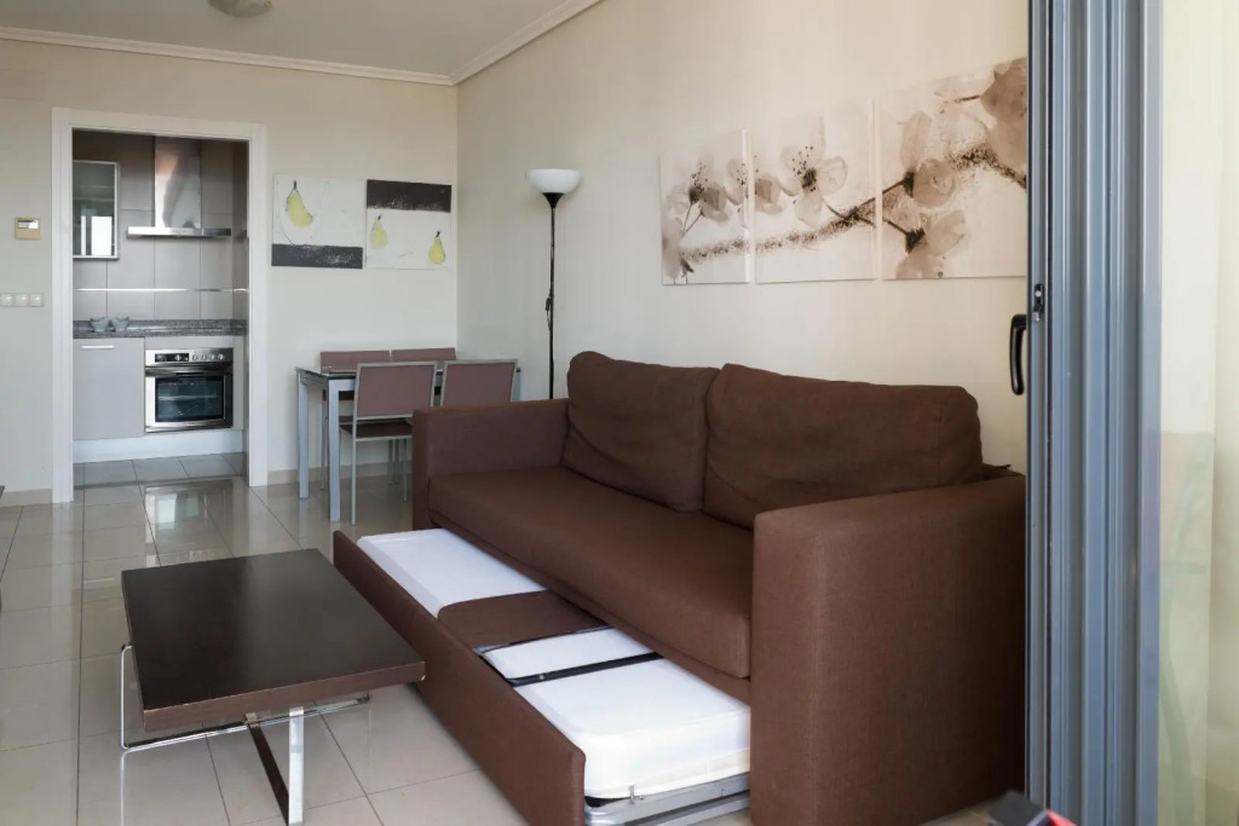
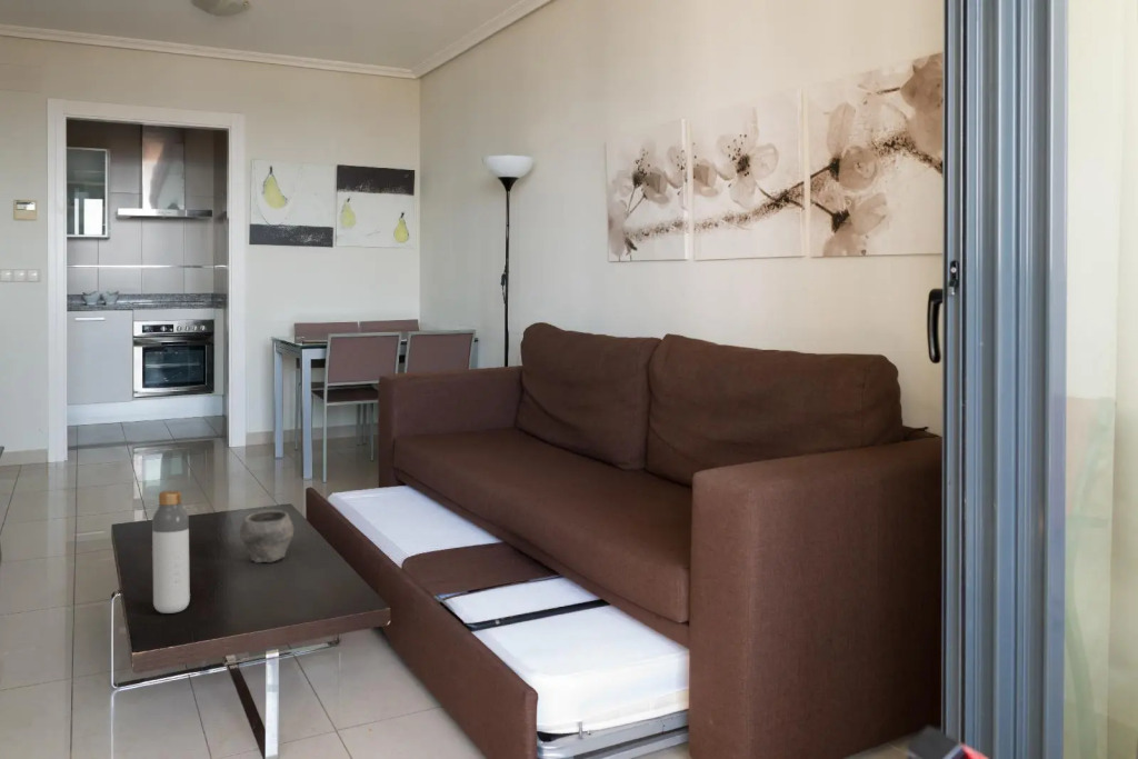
+ bowl [239,509,295,563]
+ bottle [151,489,191,615]
